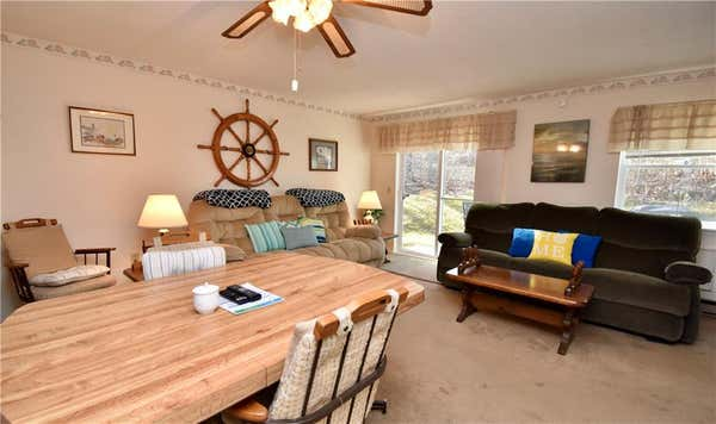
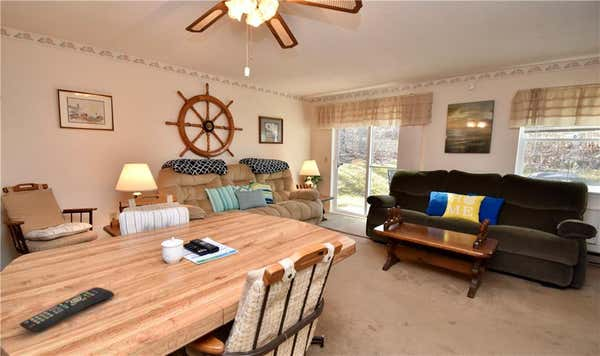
+ remote control [19,286,115,334]
